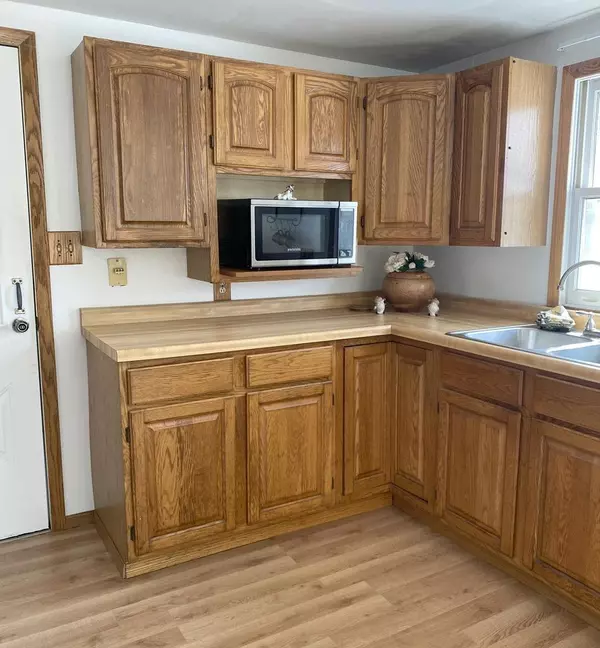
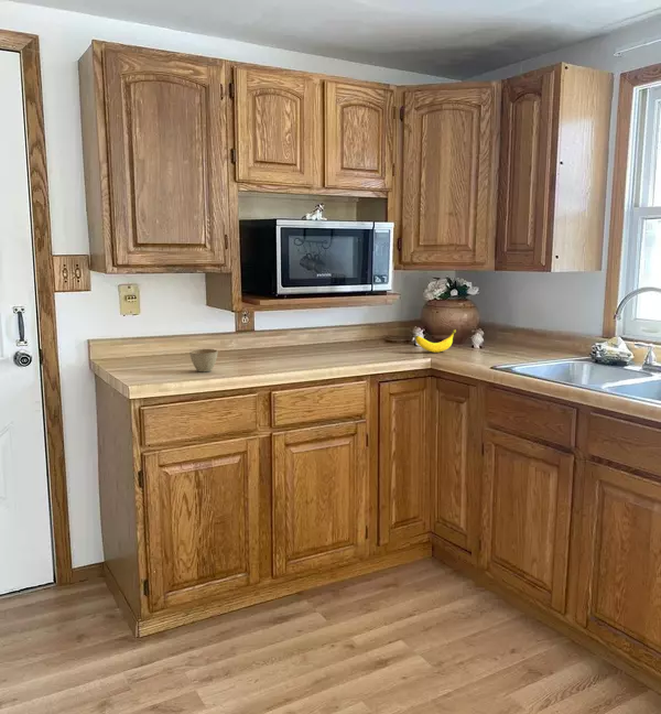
+ banana [414,328,457,354]
+ flower pot [188,348,219,372]
